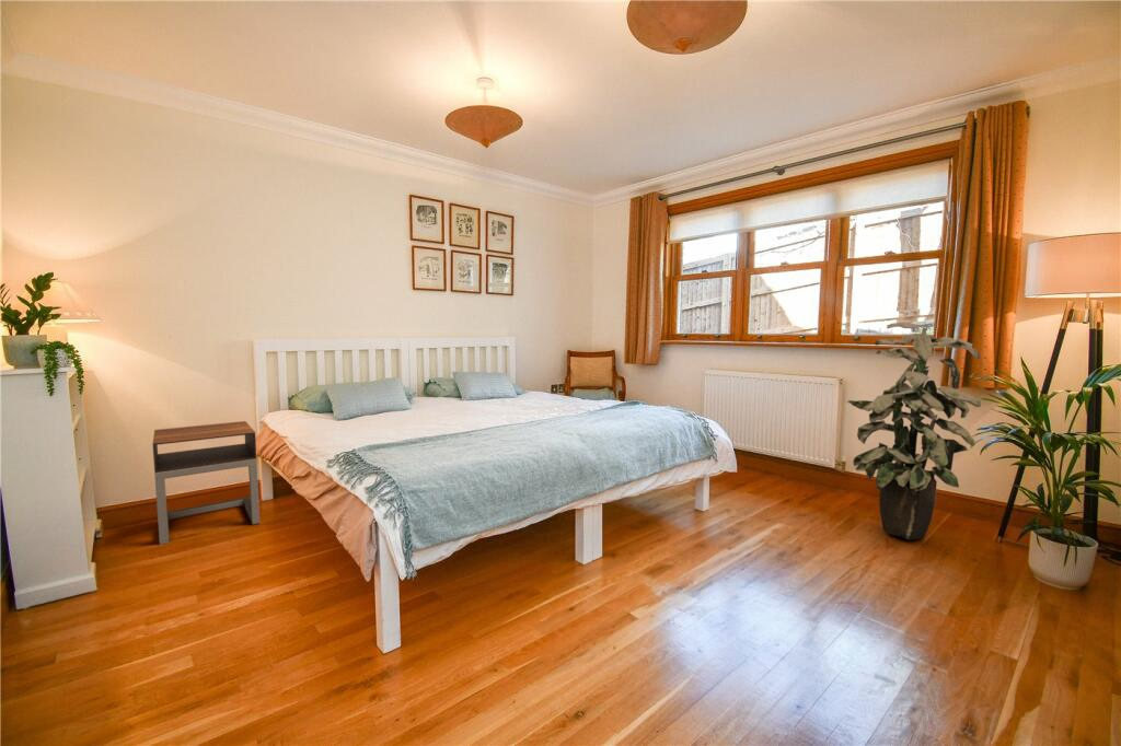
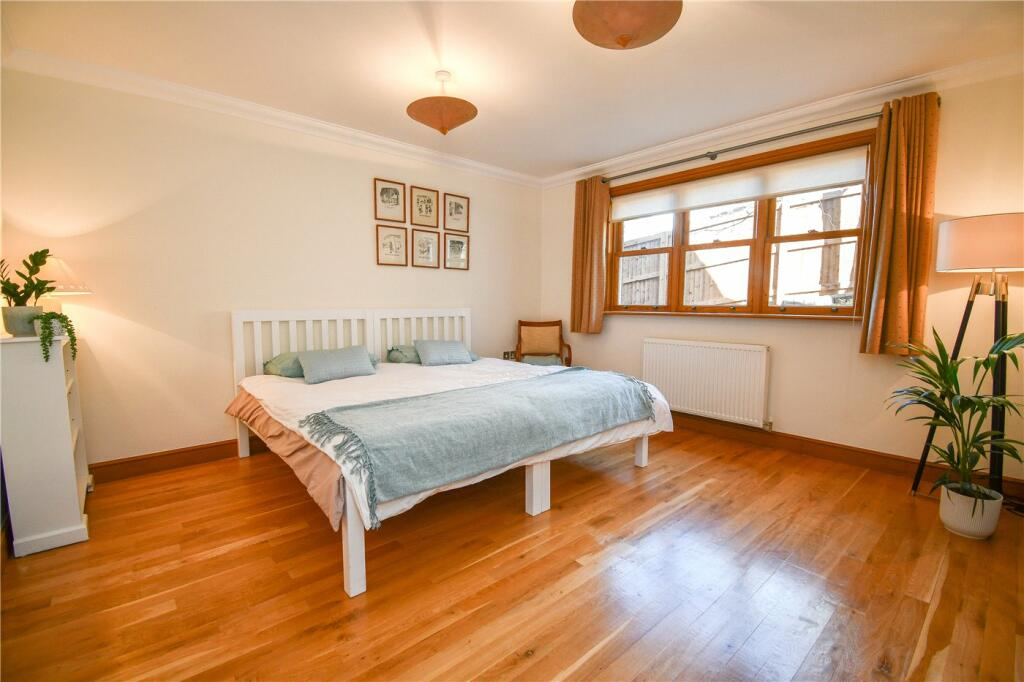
- nightstand [151,420,261,546]
- indoor plant [846,322,982,540]
